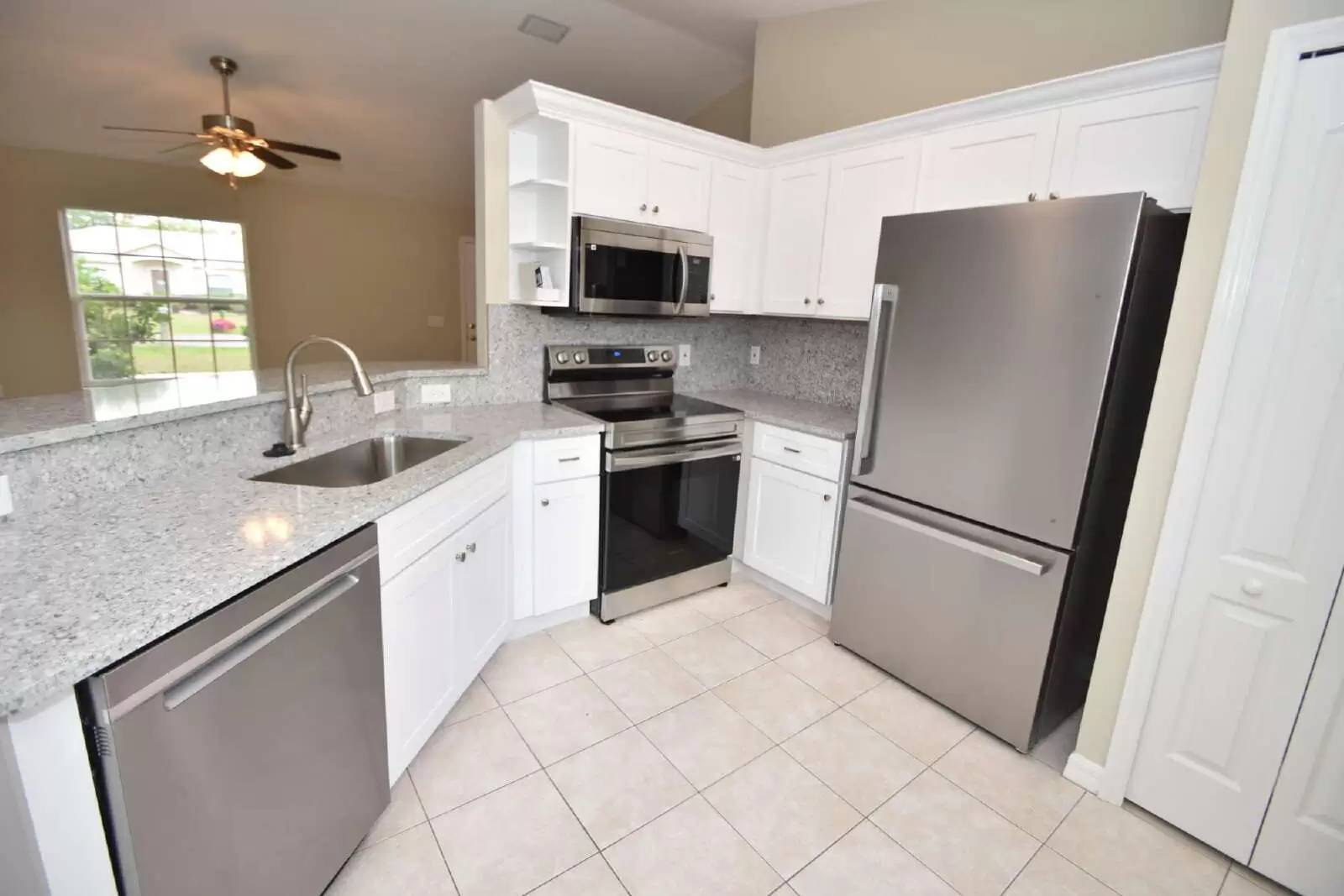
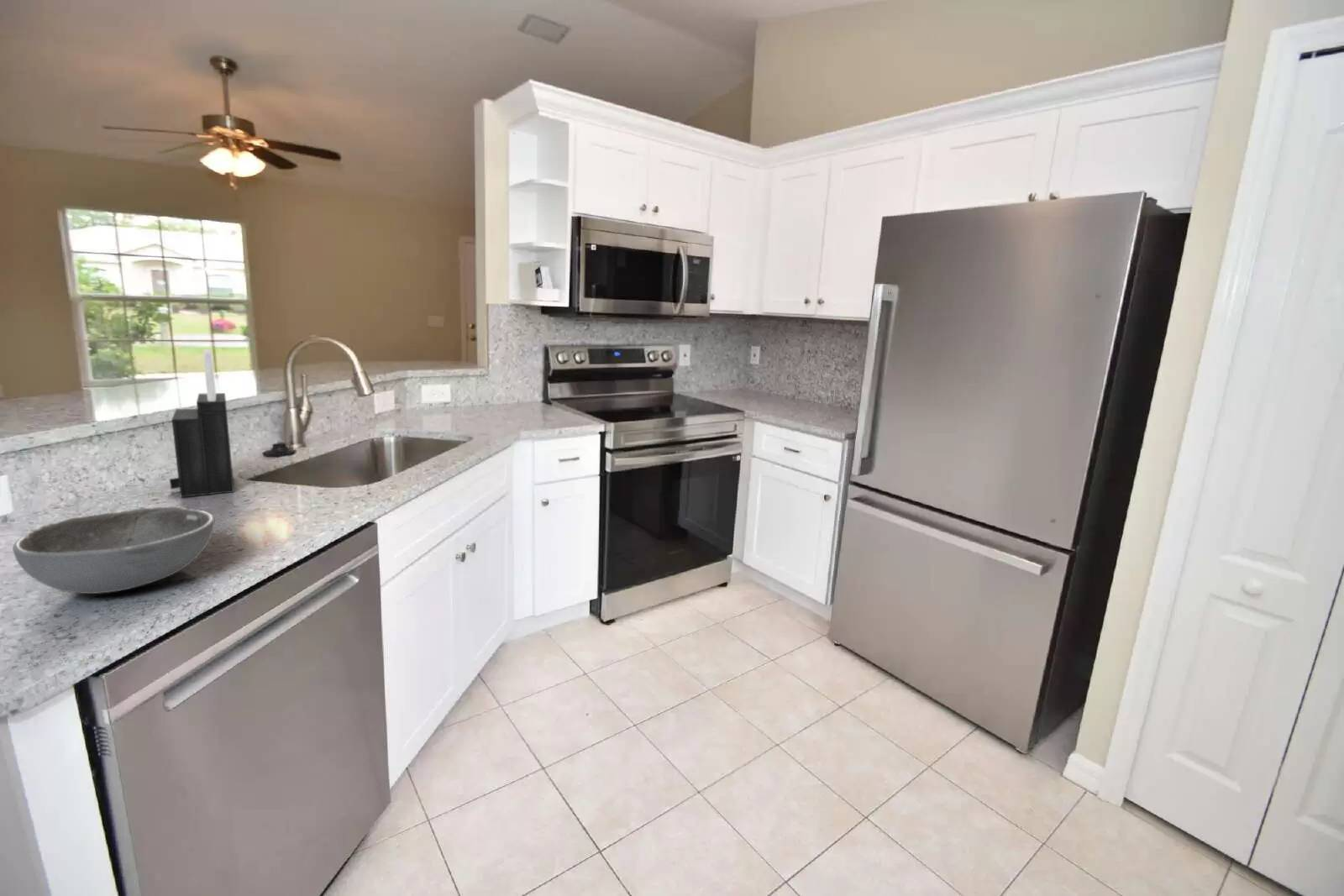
+ bowl [12,506,216,595]
+ knife block [169,348,234,498]
